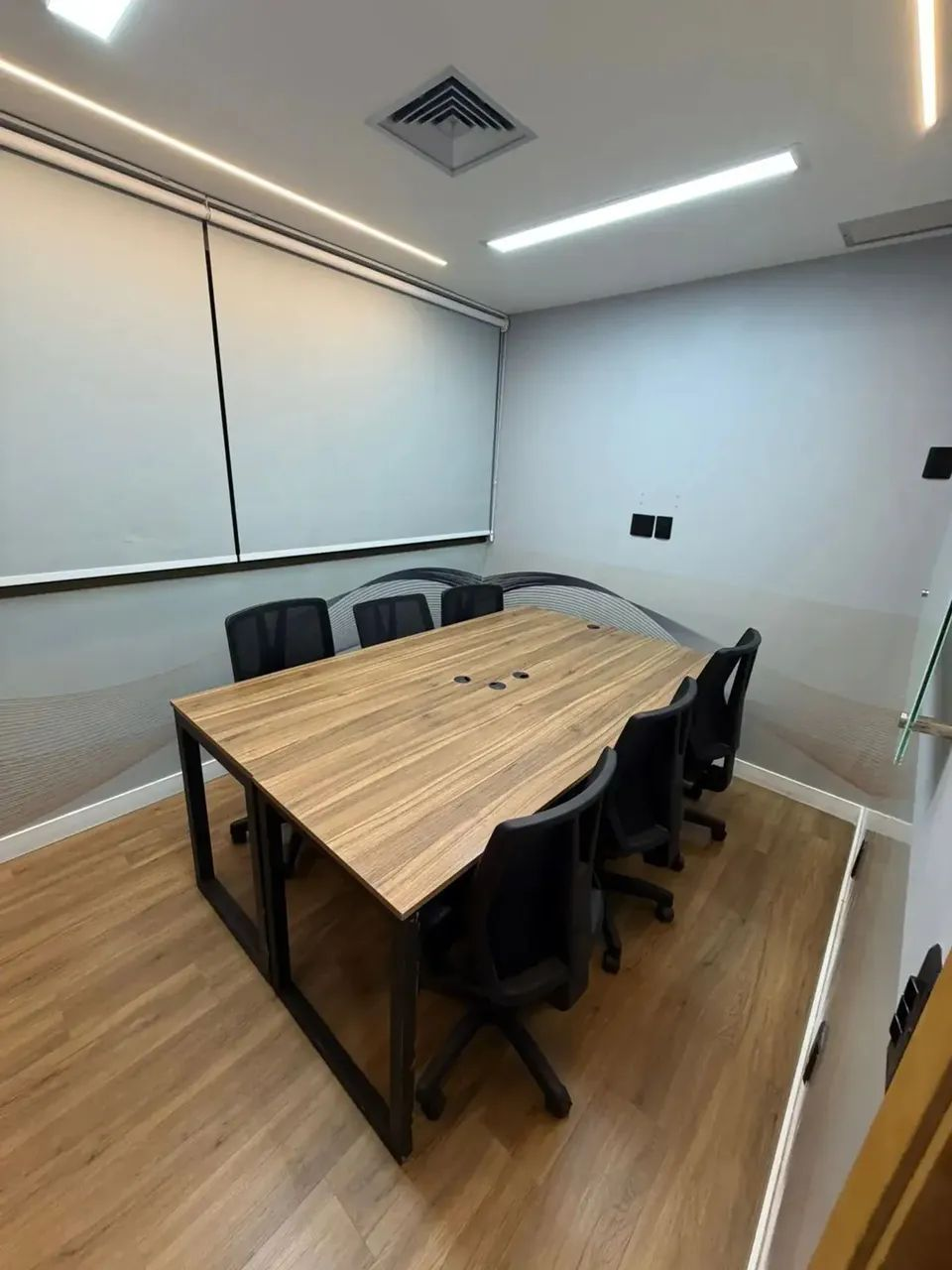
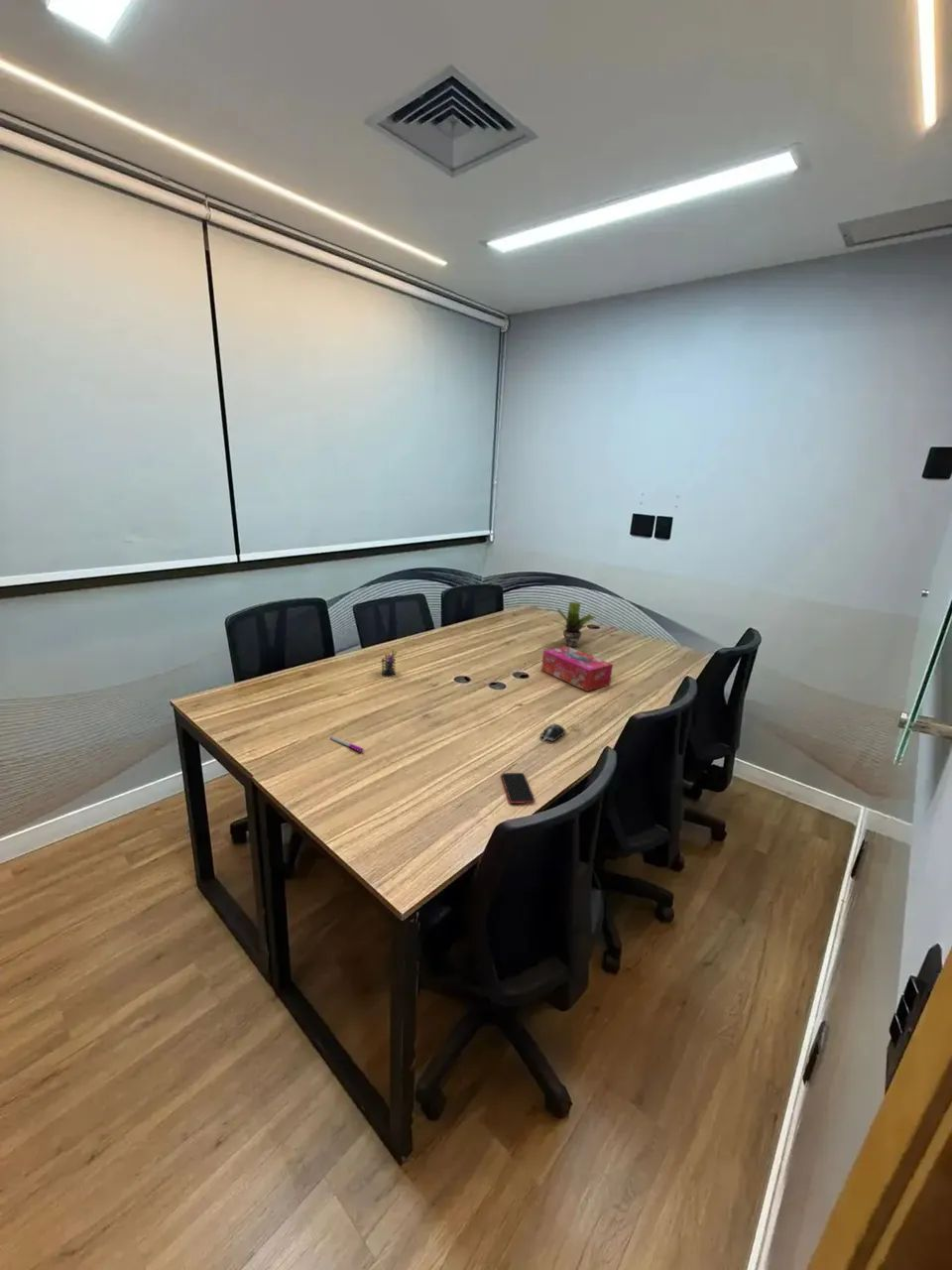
+ pen [329,735,365,753]
+ smartphone [500,772,535,805]
+ computer mouse [534,722,566,748]
+ tissue box [540,645,614,693]
+ pen holder [381,648,399,678]
+ potted plant [549,601,596,648]
